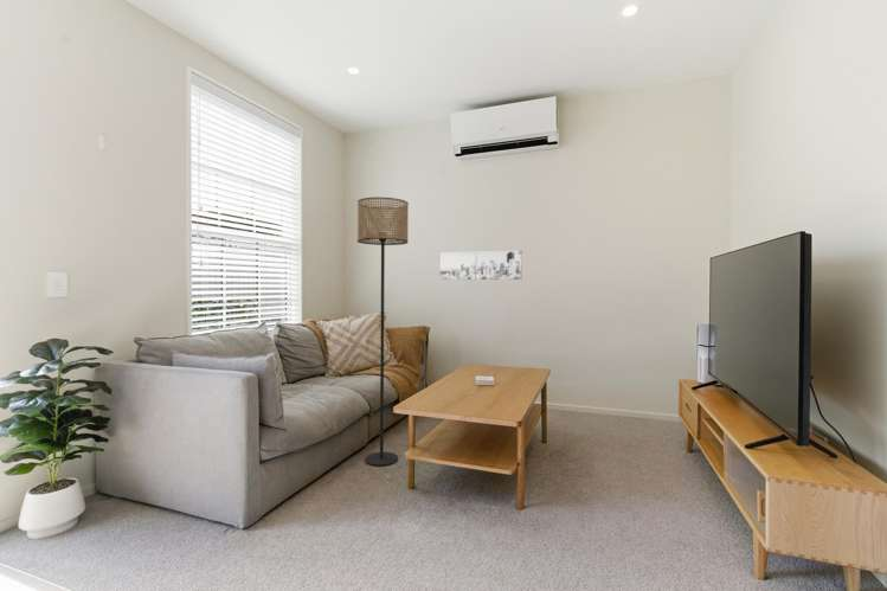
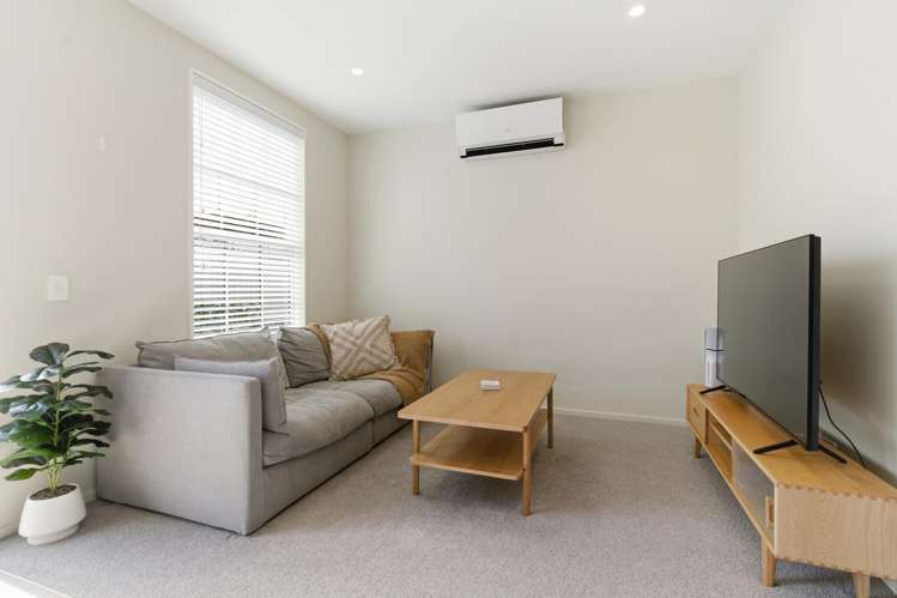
- floor lamp [356,197,410,467]
- wall art [439,249,523,281]
